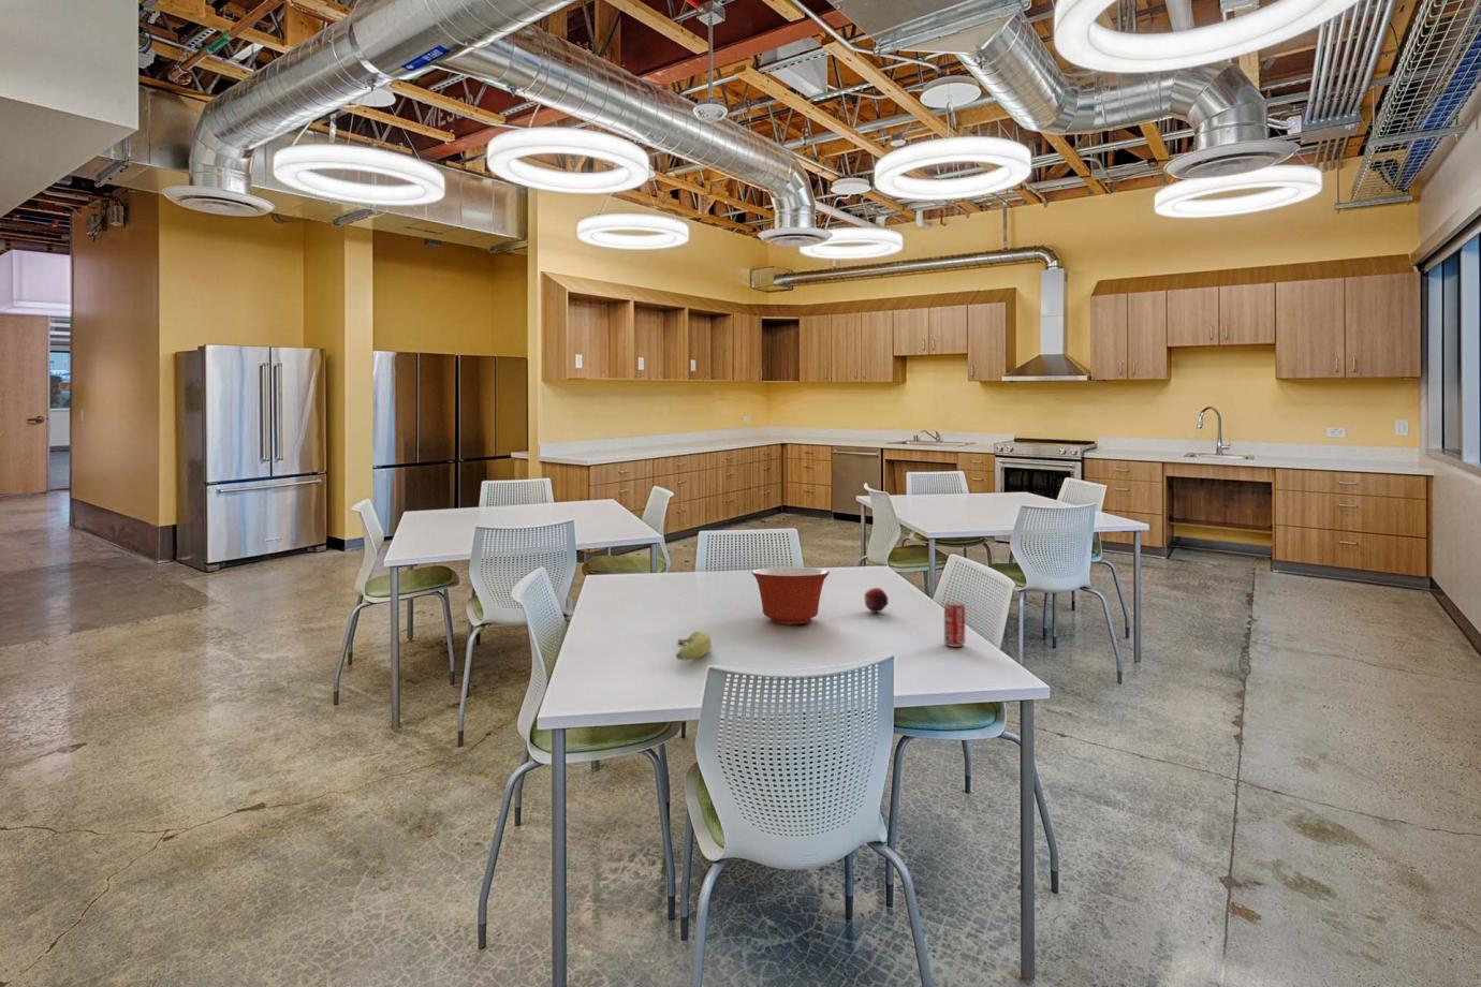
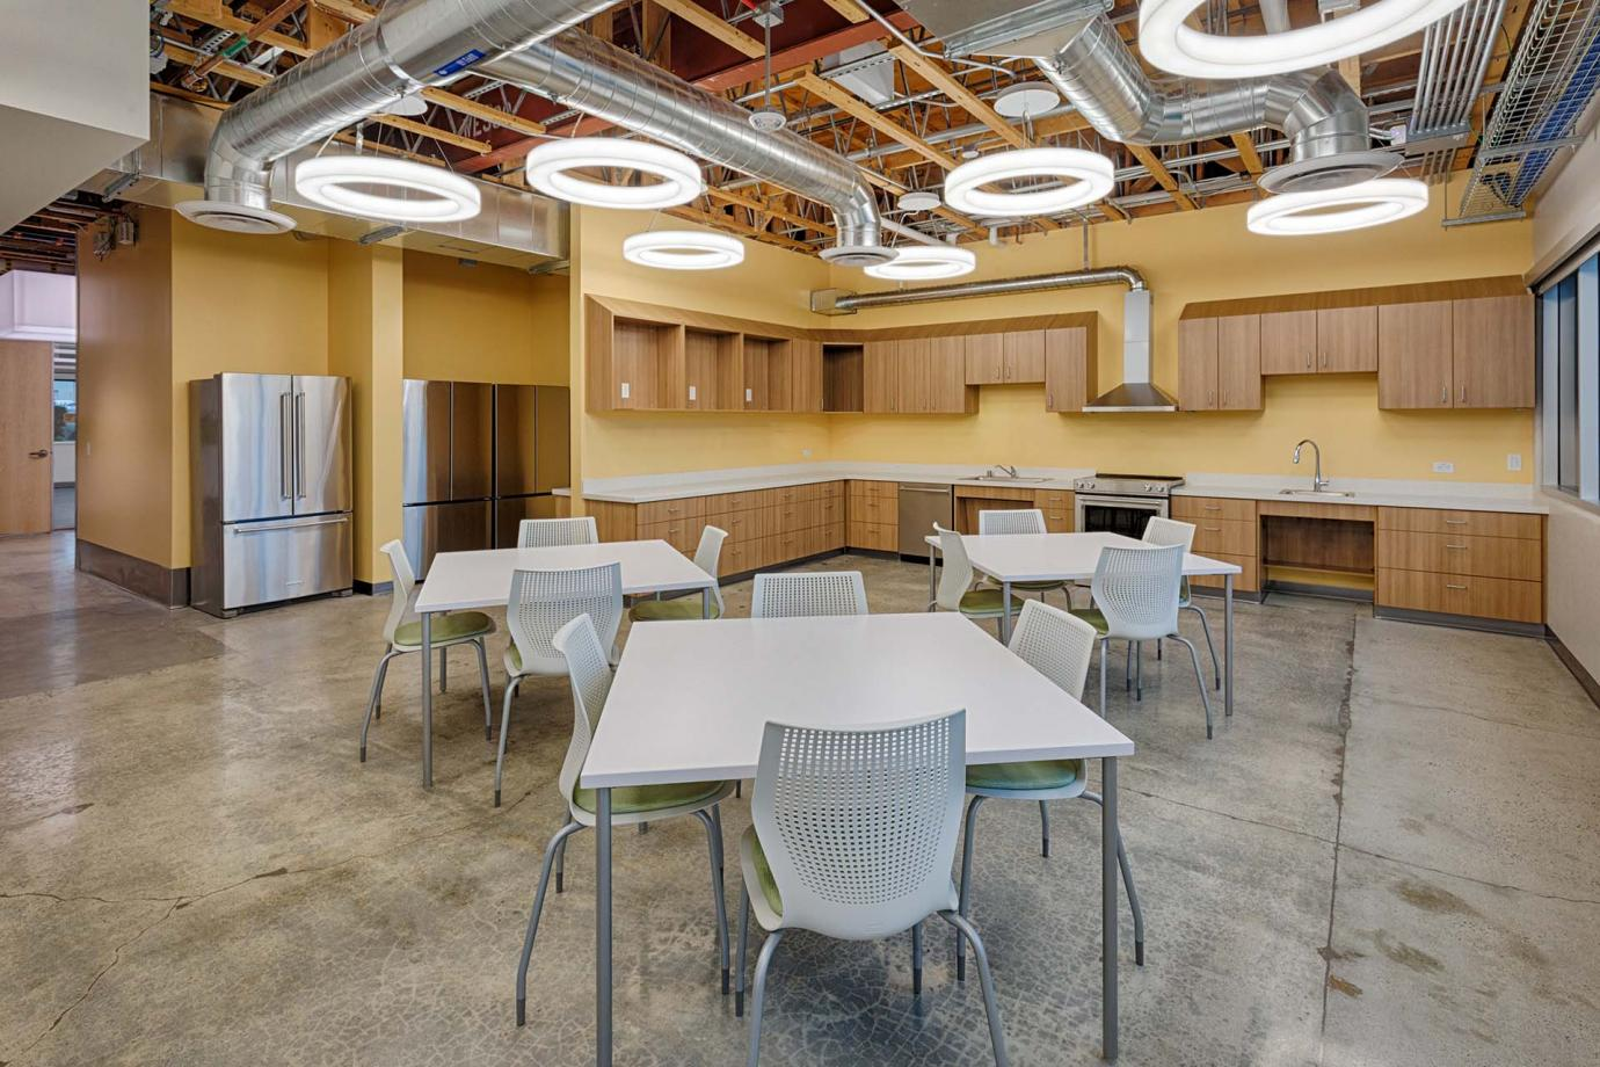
- mixing bowl [750,566,831,626]
- fruit [864,587,889,614]
- banana [675,631,713,661]
- beverage can [943,600,966,648]
